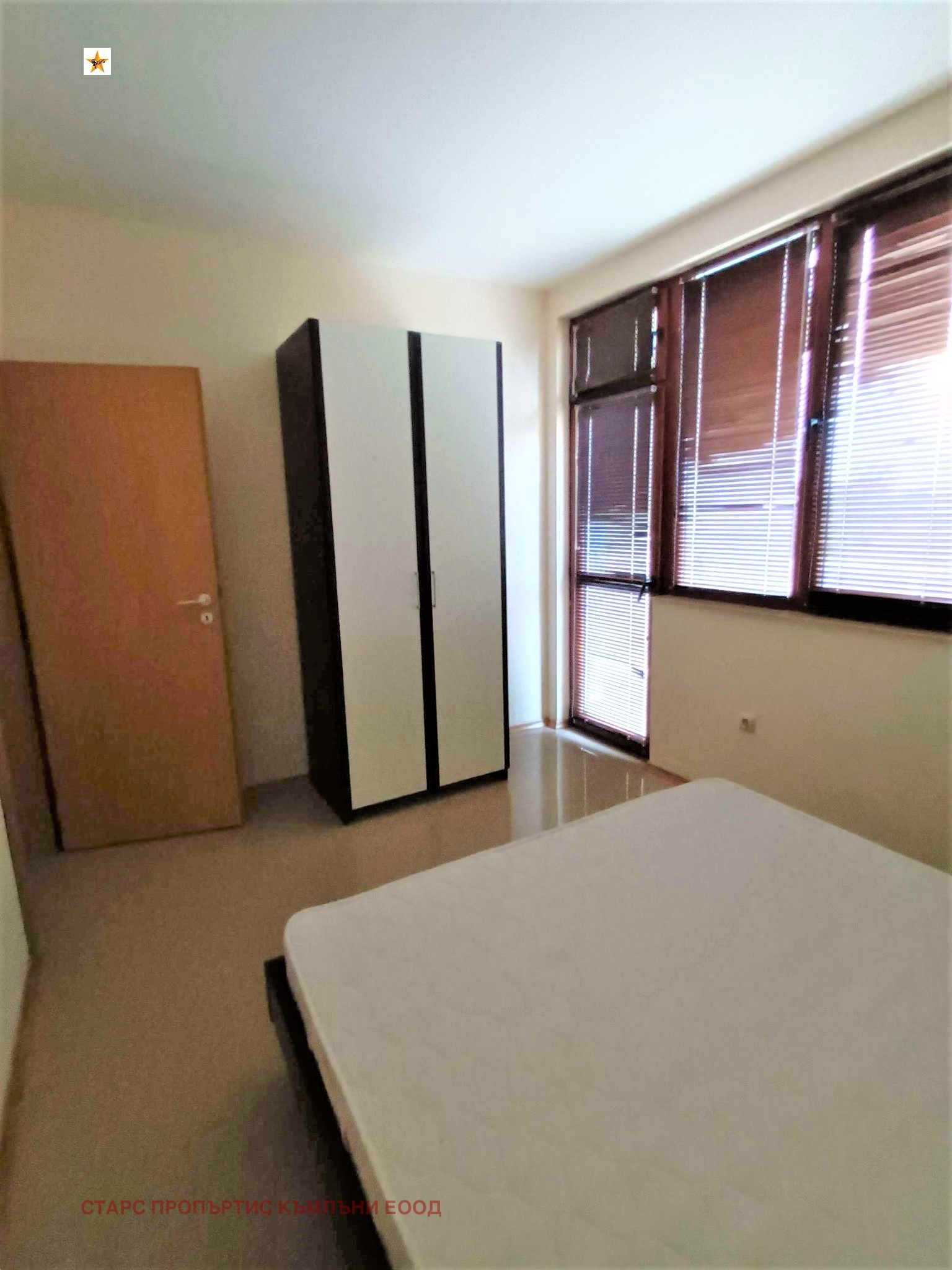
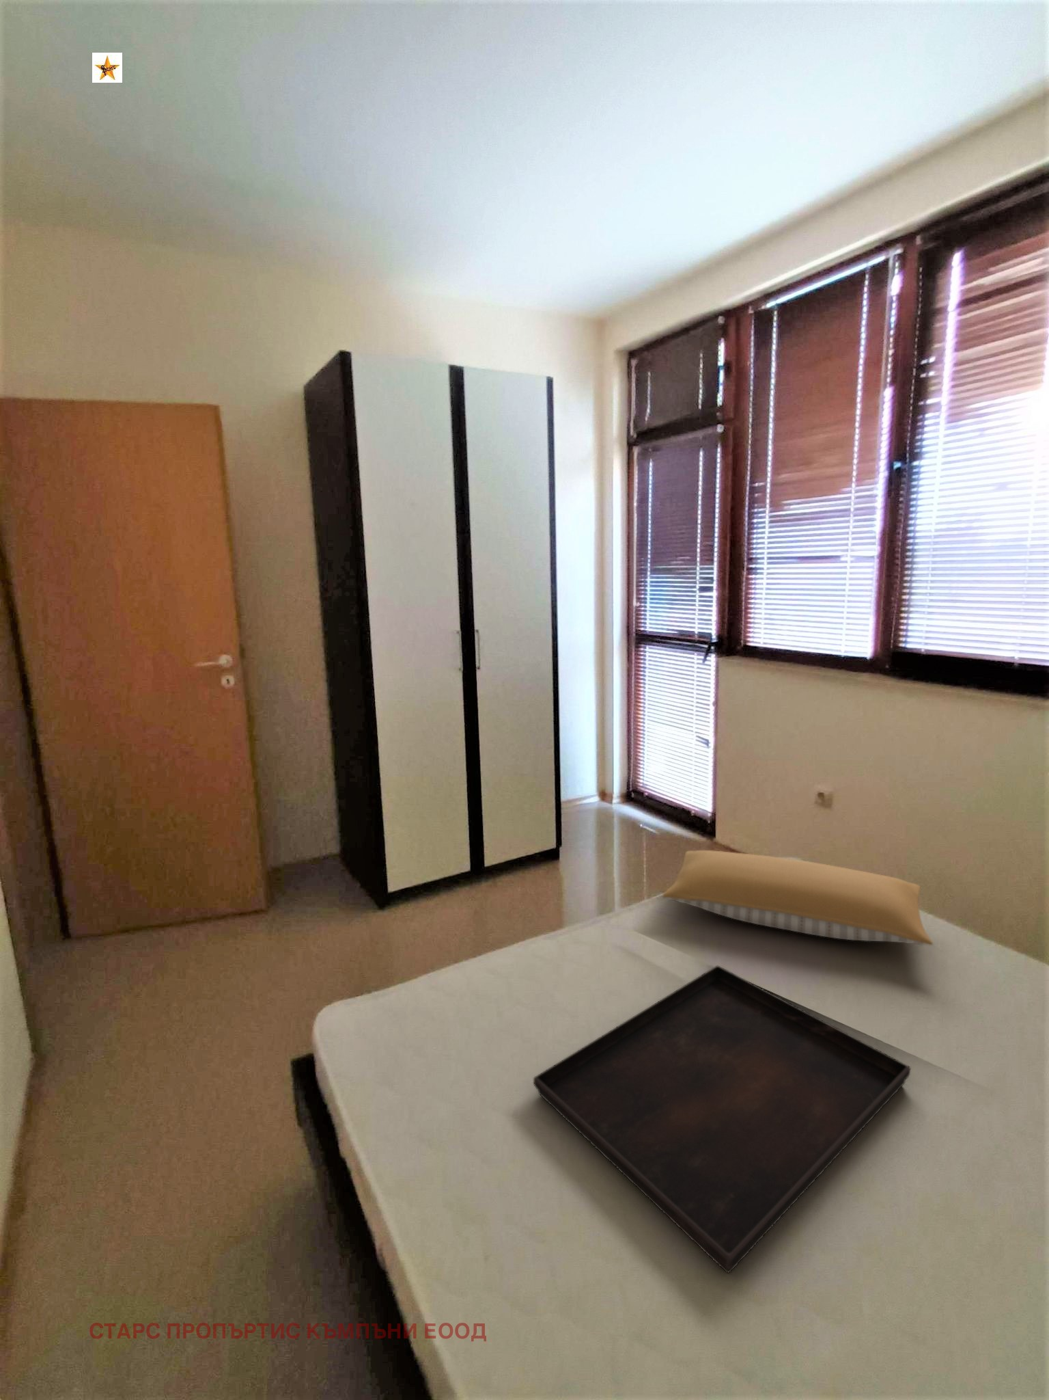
+ pillow [662,850,933,946]
+ serving tray [532,966,911,1273]
